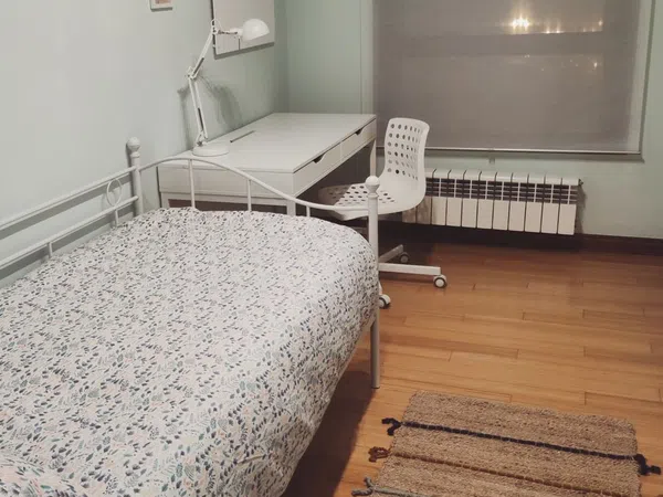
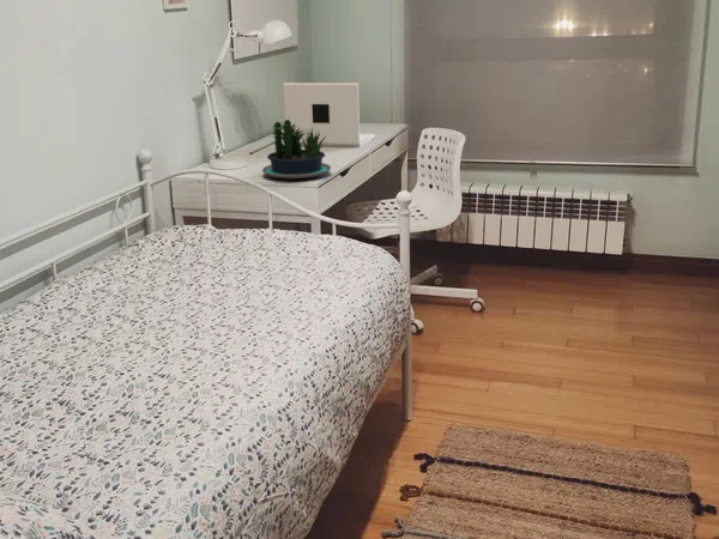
+ laptop [282,81,376,149]
+ potted plant [261,120,332,180]
